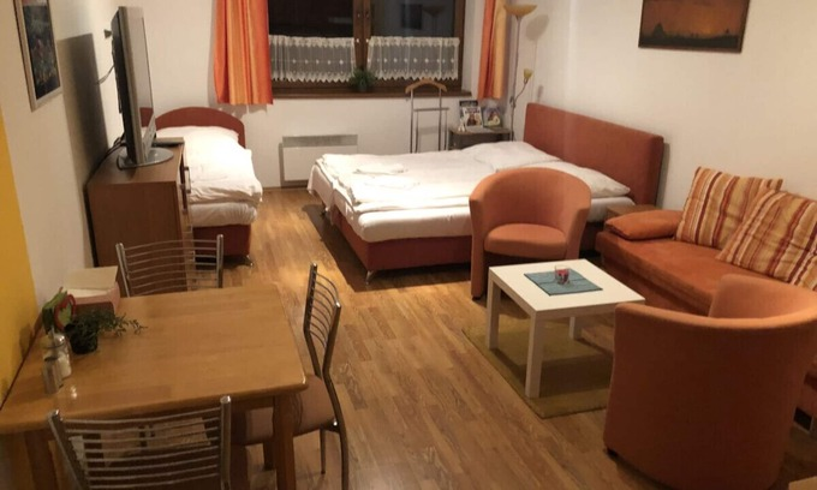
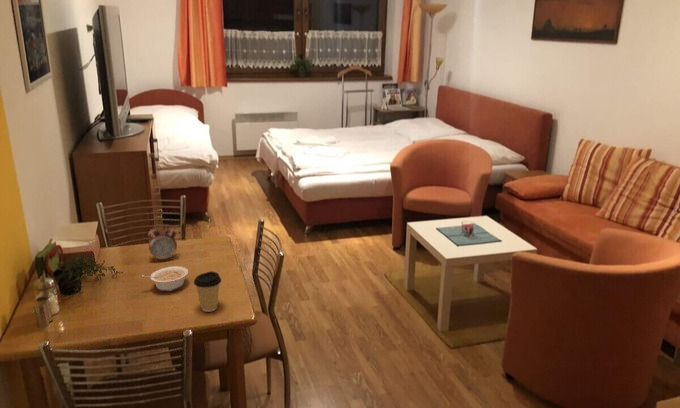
+ coffee cup [193,270,222,313]
+ alarm clock [147,223,178,262]
+ legume [141,265,189,292]
